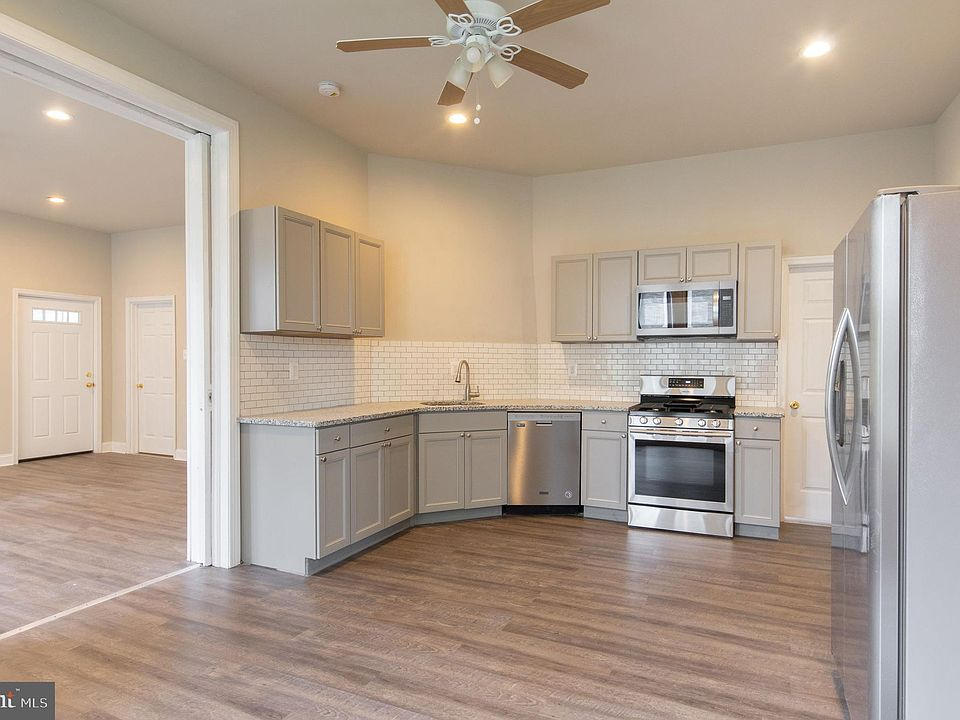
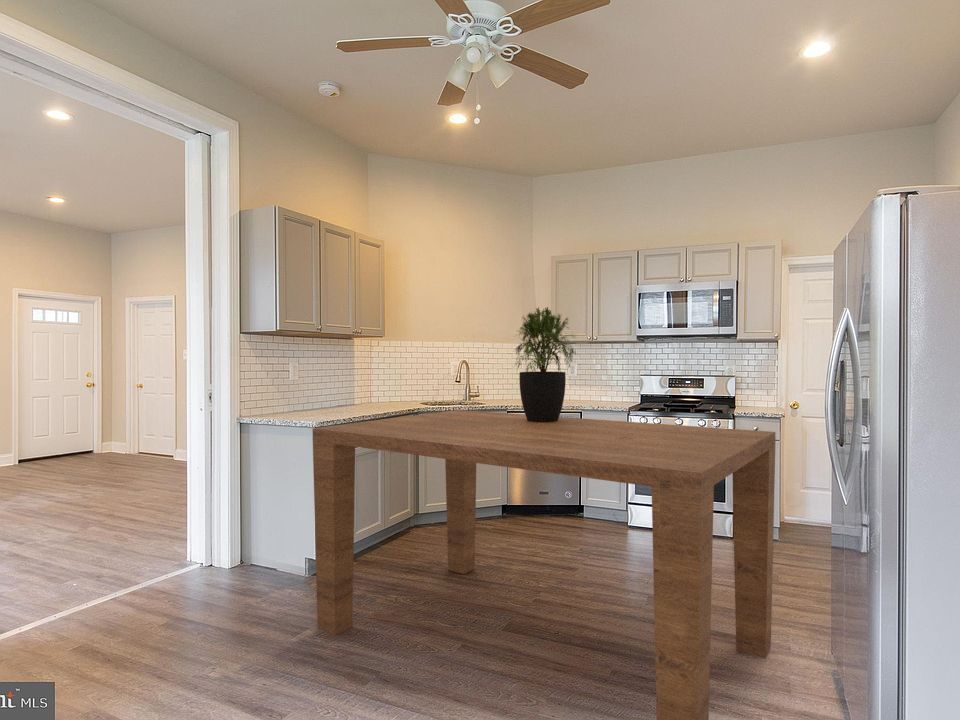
+ table [312,409,776,720]
+ potted plant [513,306,580,422]
